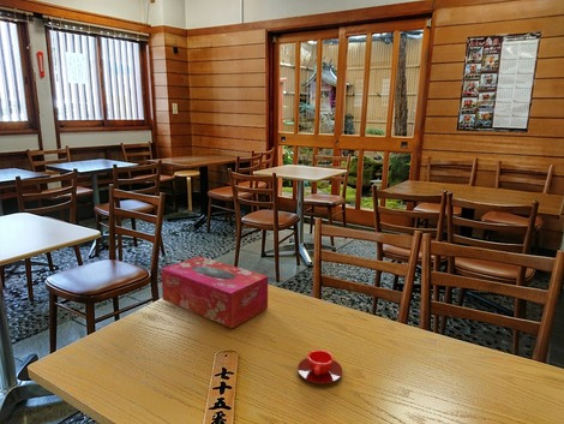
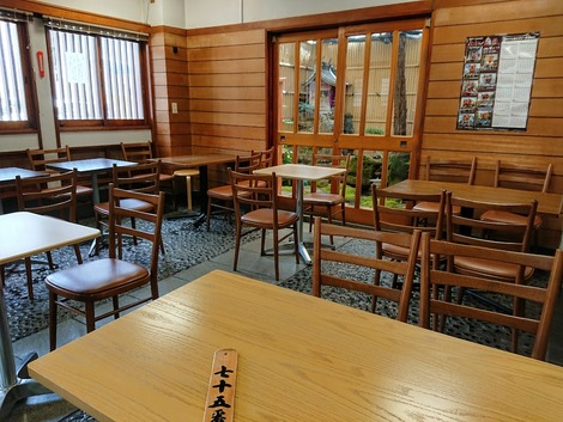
- tissue box [160,255,269,329]
- teacup [296,350,343,384]
